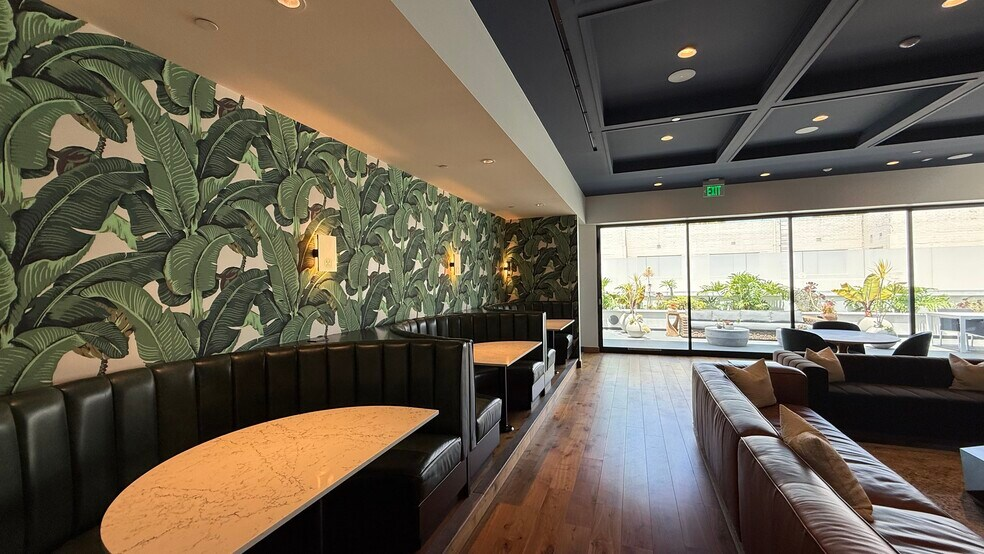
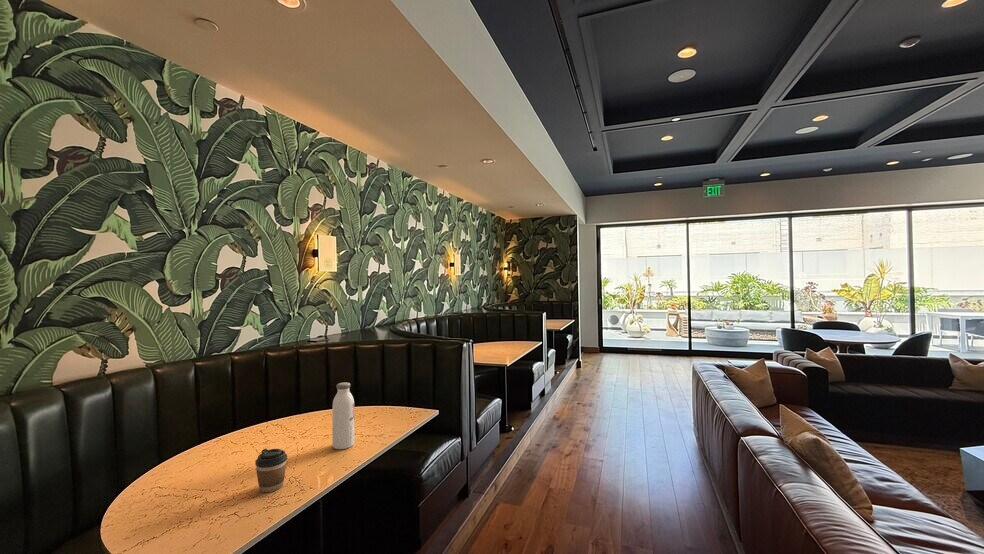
+ water bottle [331,381,355,450]
+ coffee cup [254,448,288,493]
